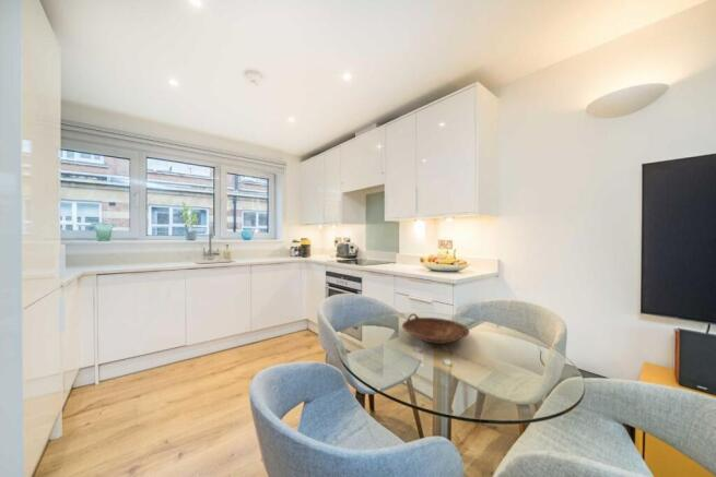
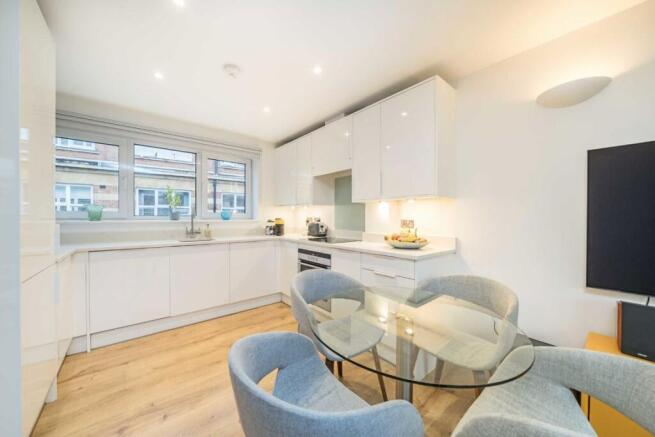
- bowl [401,312,470,345]
